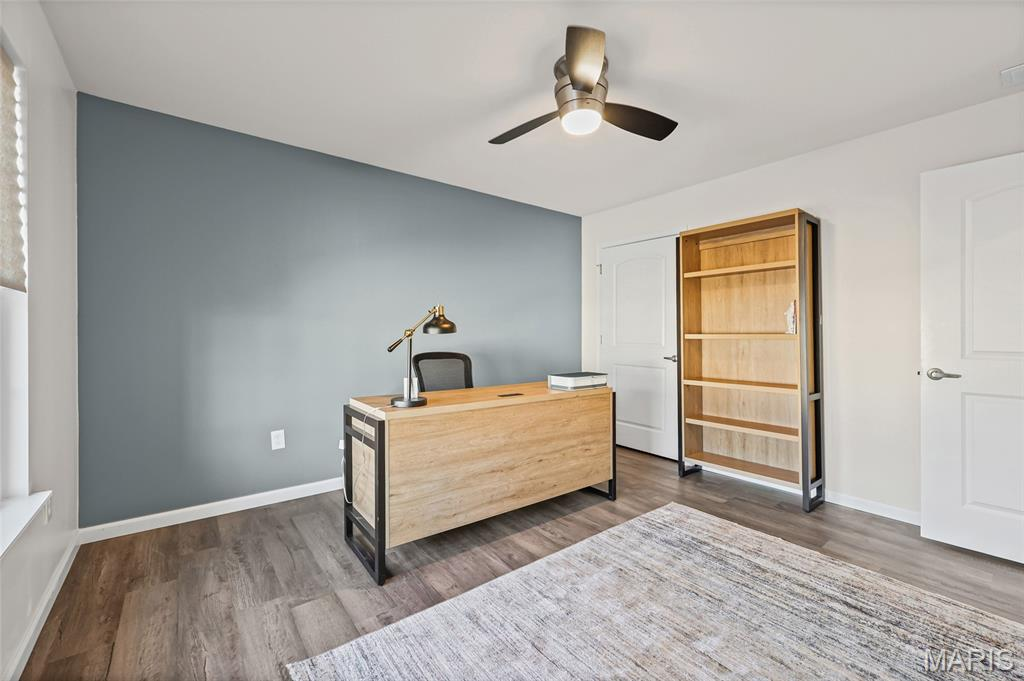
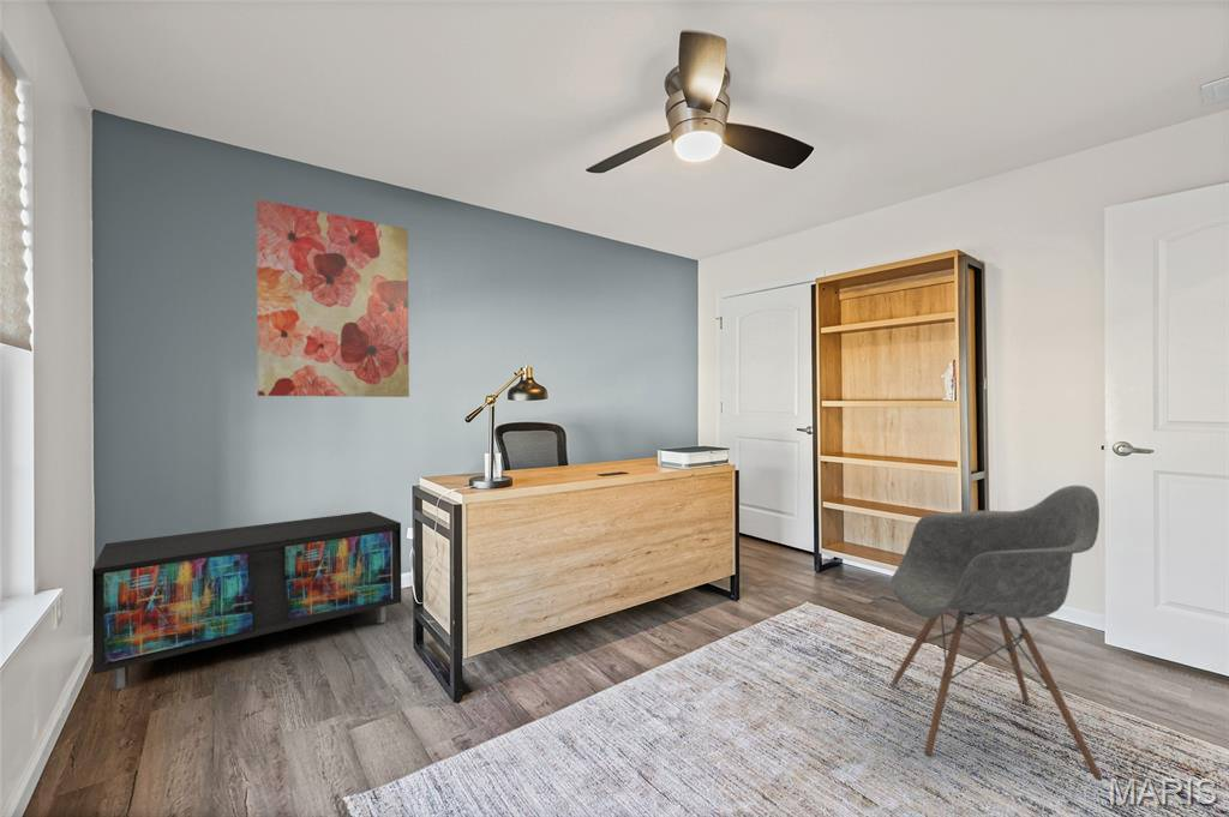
+ storage cabinet [91,510,402,690]
+ wall art [254,198,410,398]
+ armchair [889,485,1103,782]
